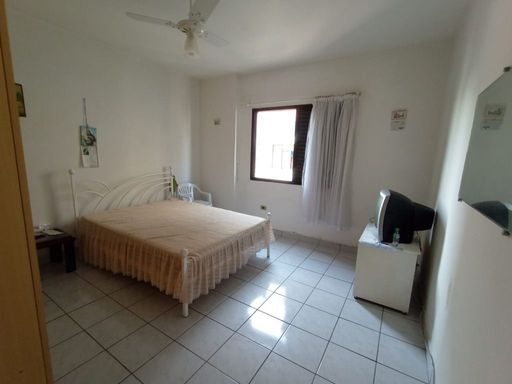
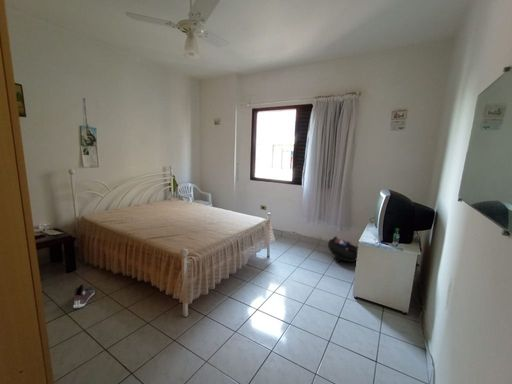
+ toy figurine [327,235,358,263]
+ sneaker [72,283,96,309]
